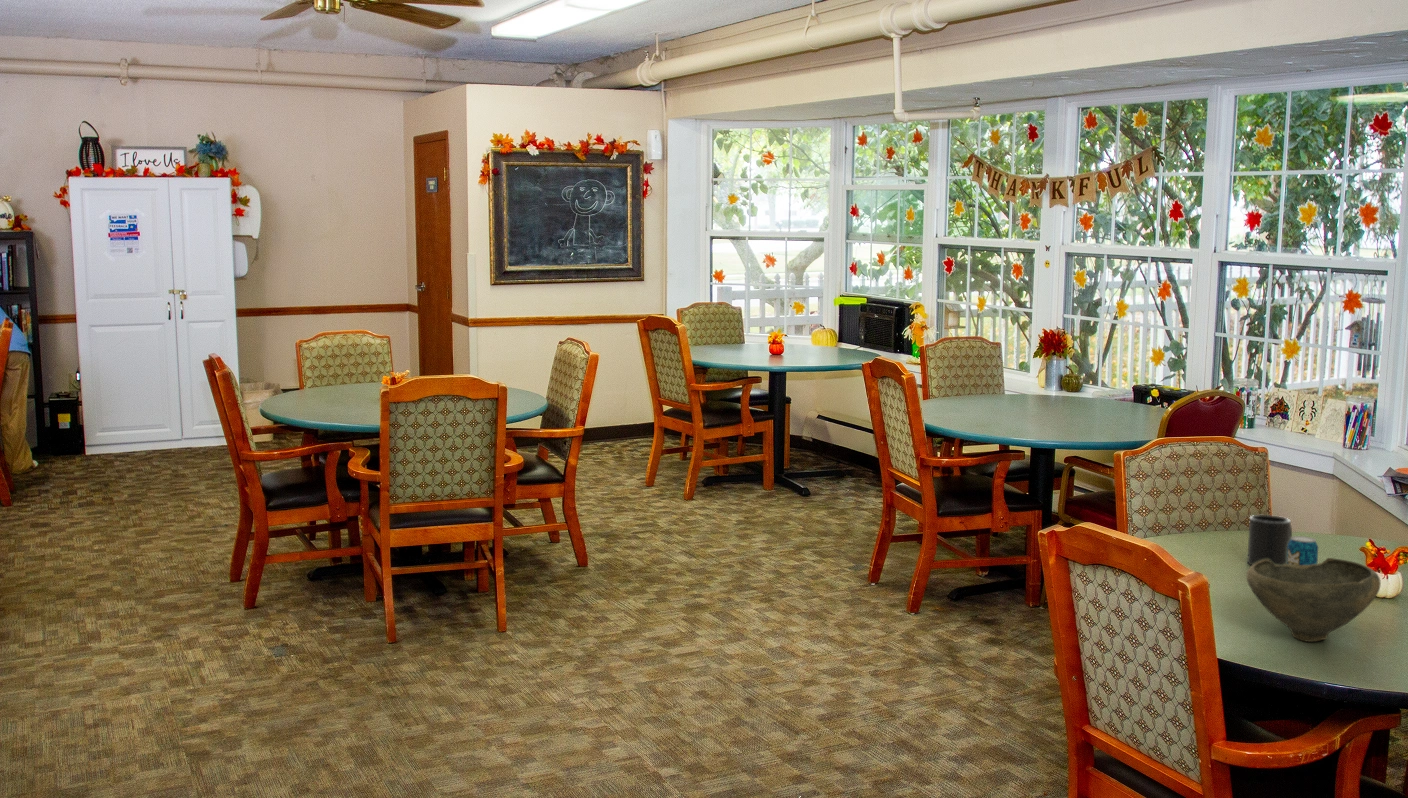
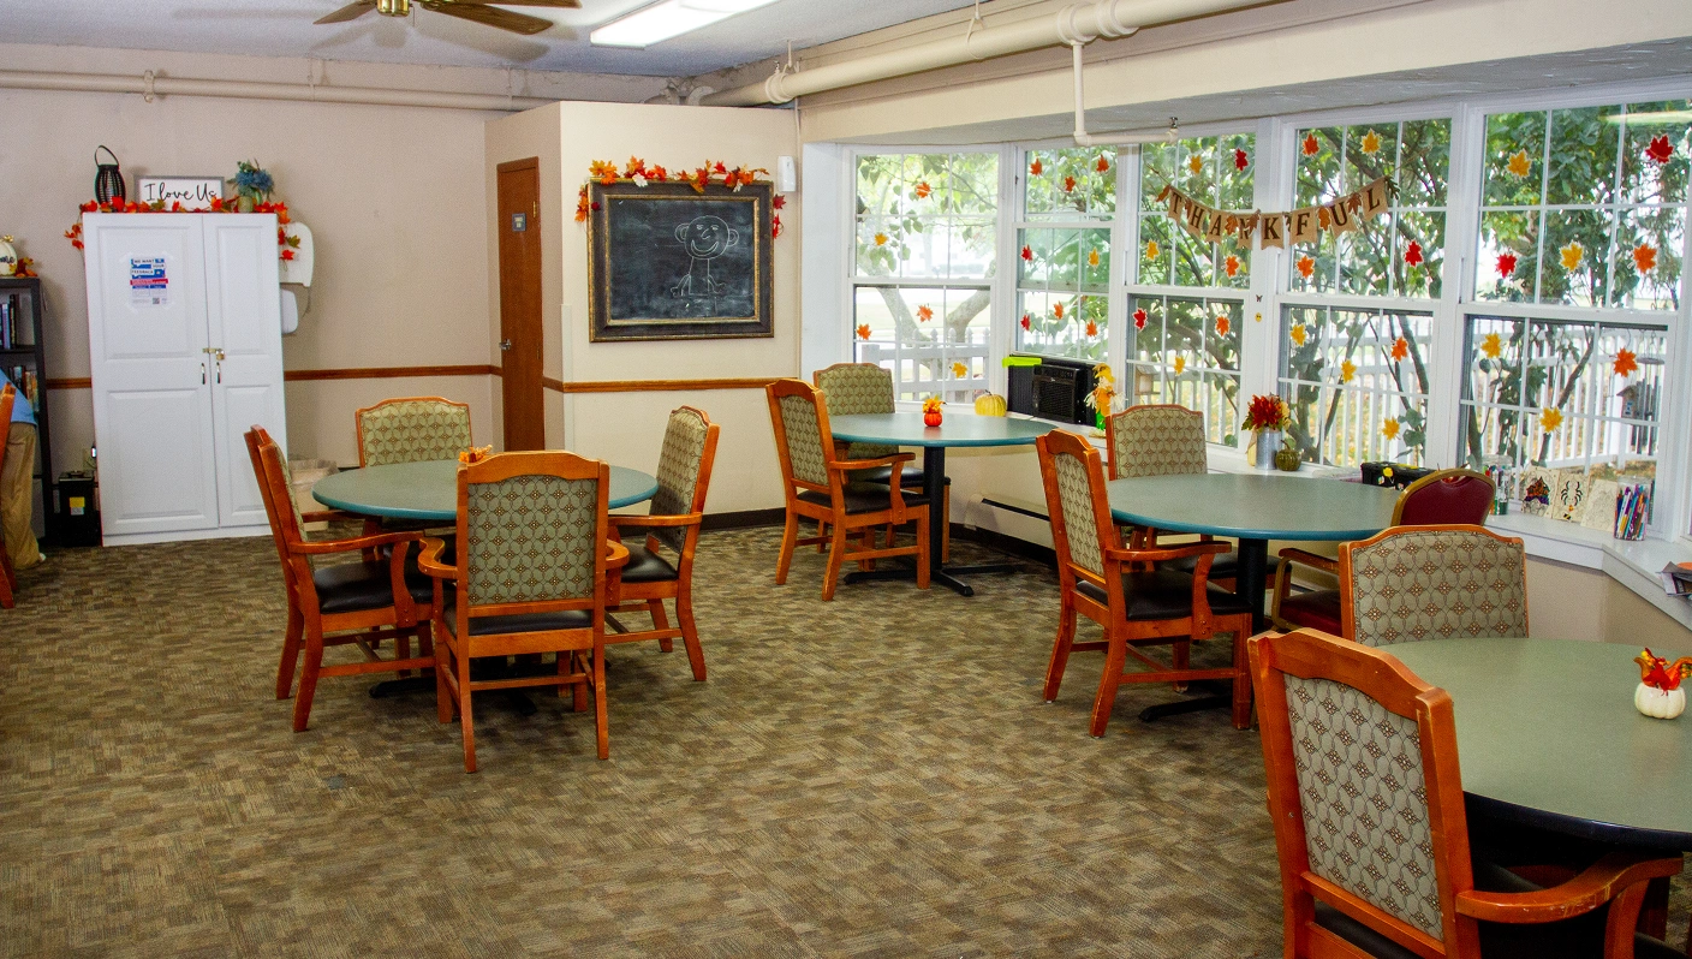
- bowl [1245,557,1382,643]
- mug [1246,514,1293,566]
- beverage can [1287,535,1319,565]
